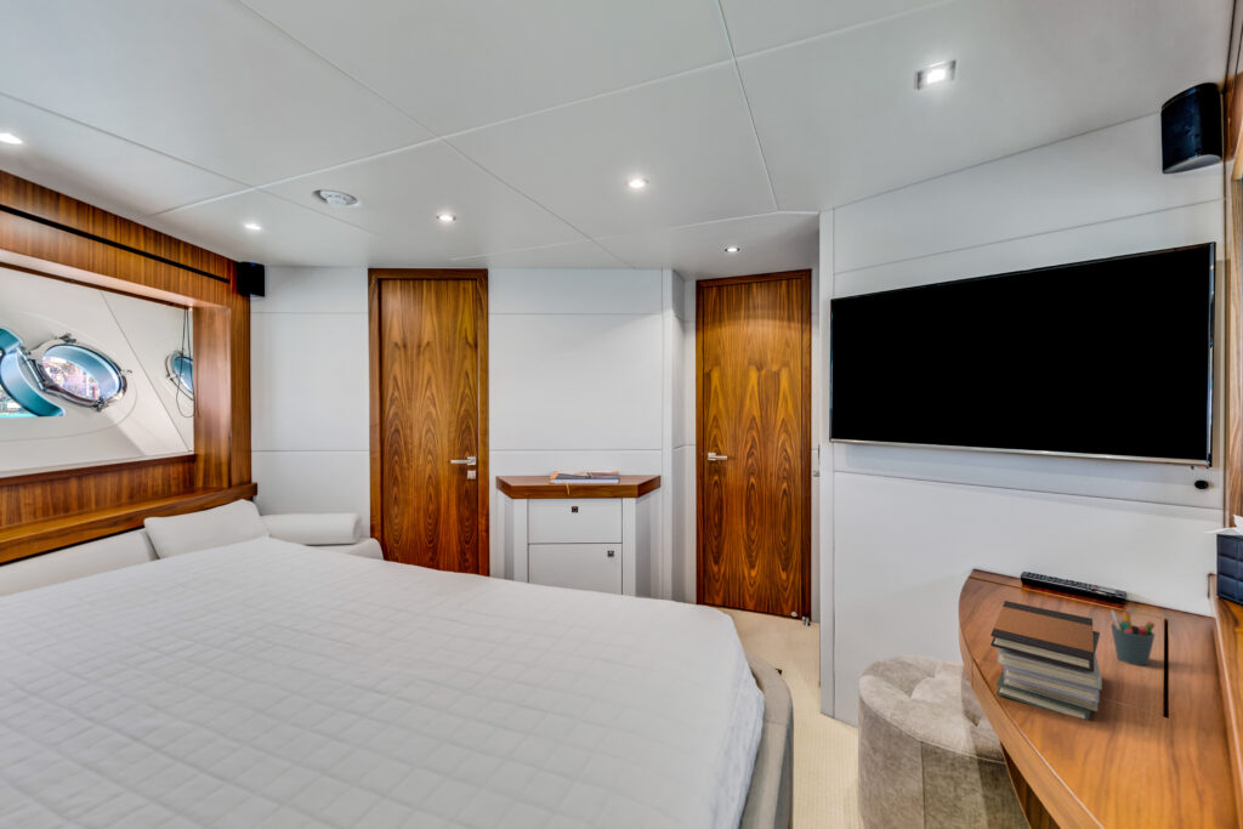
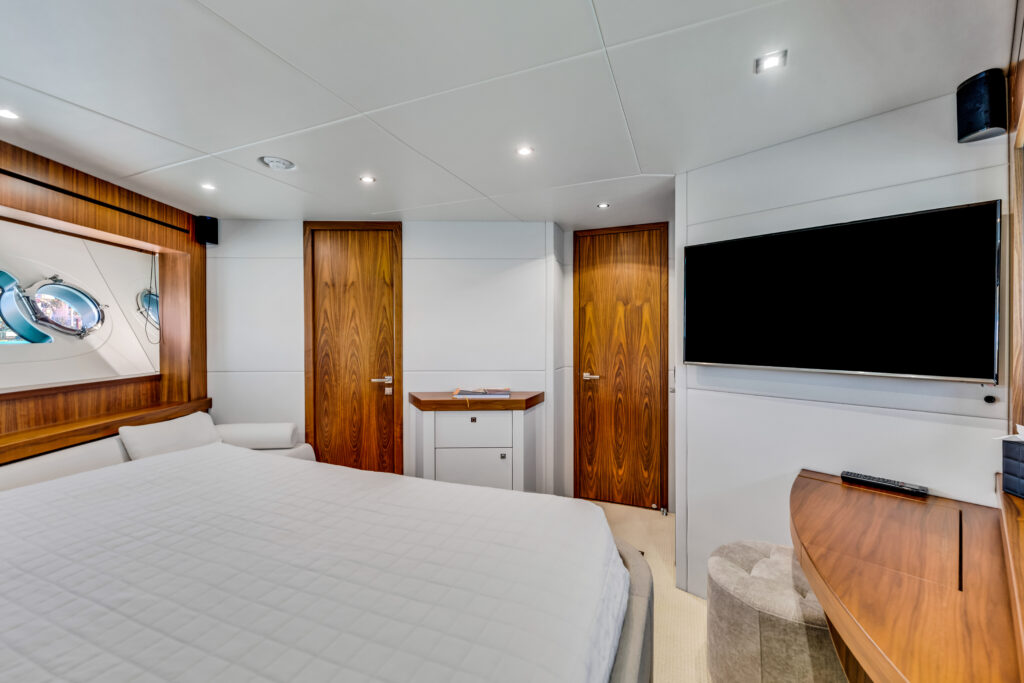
- pen holder [1109,609,1156,666]
- book stack [989,600,1103,722]
